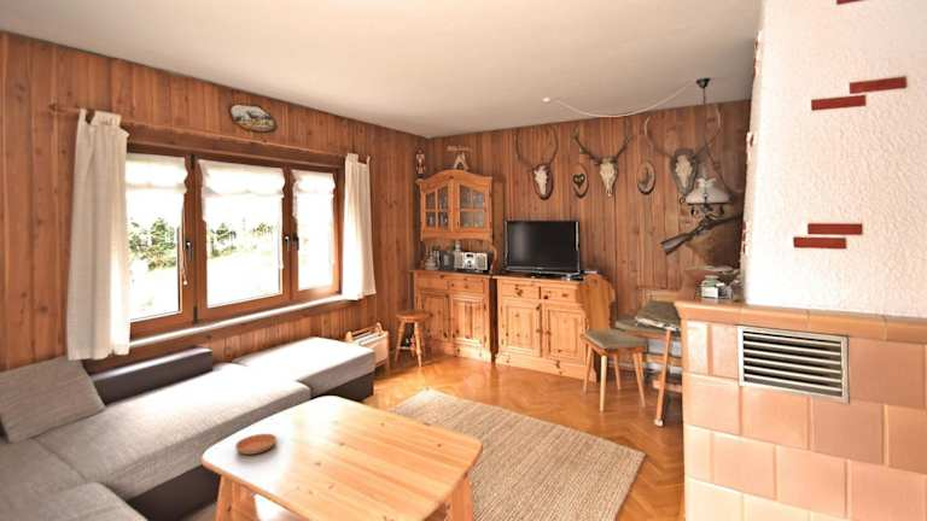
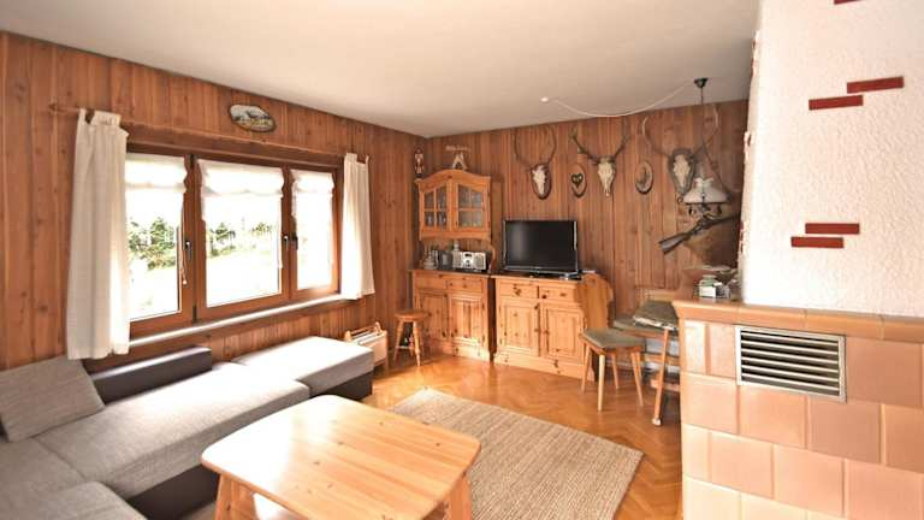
- saucer [234,433,278,456]
